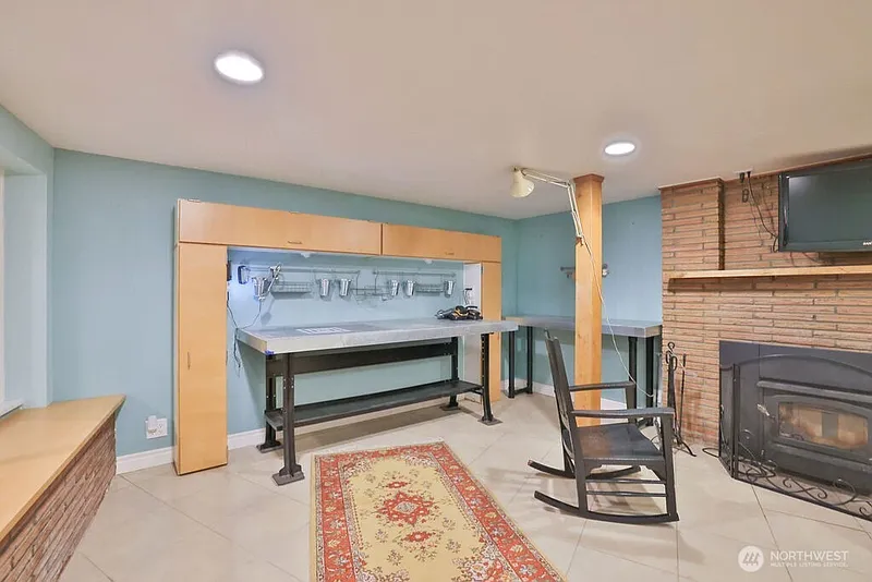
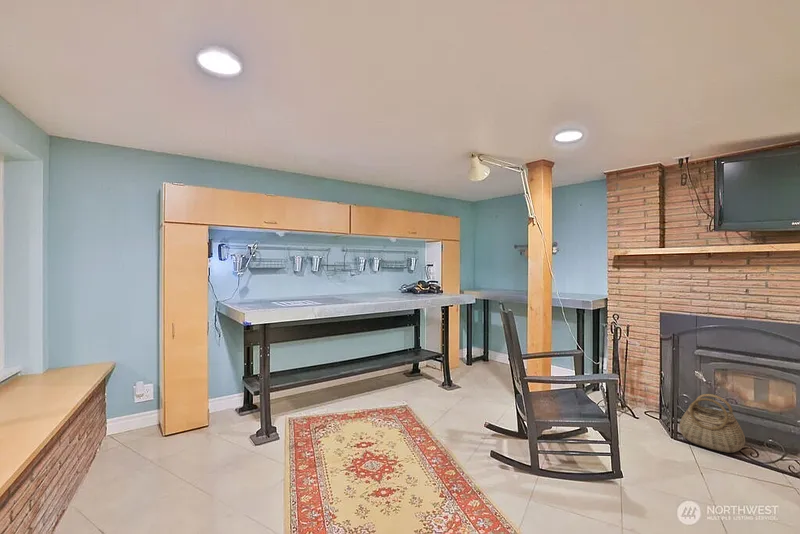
+ basket [678,393,746,454]
